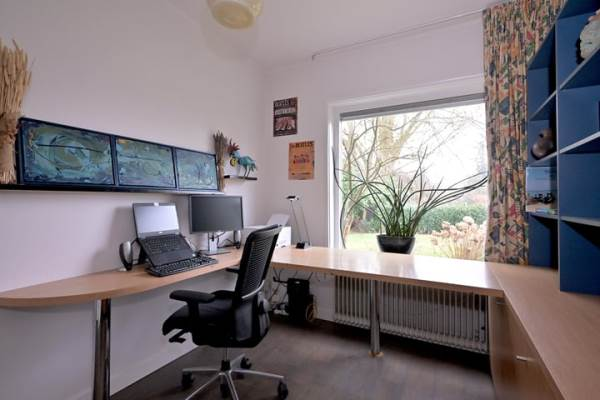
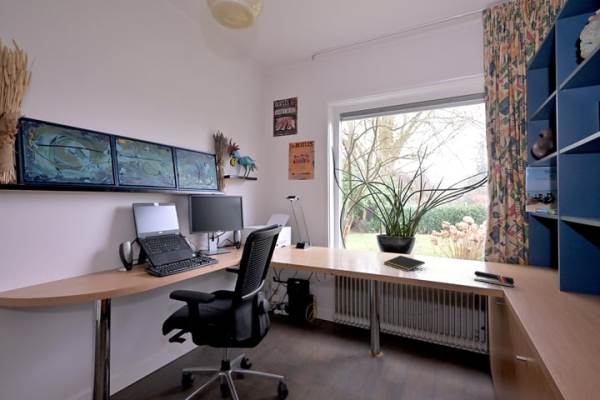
+ notepad [383,254,426,273]
+ stapler [473,270,515,288]
